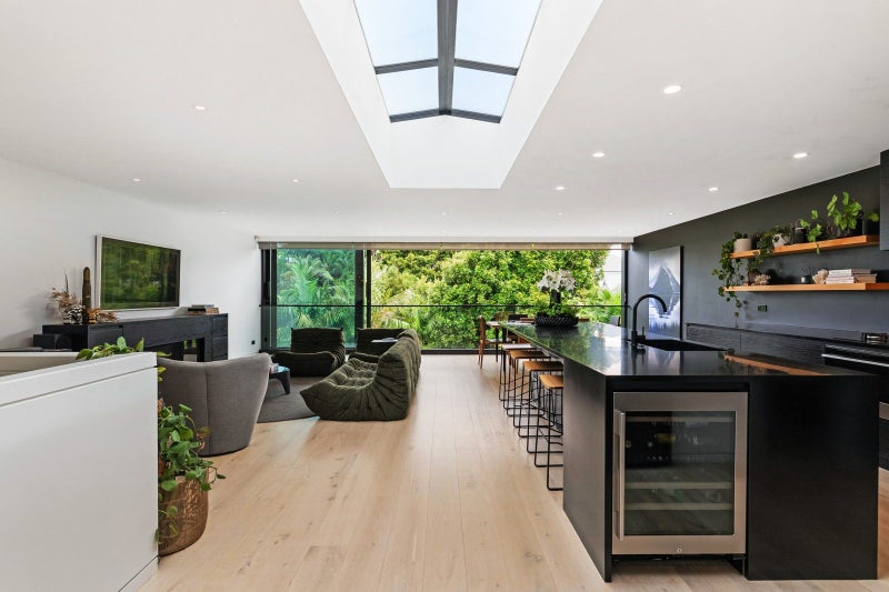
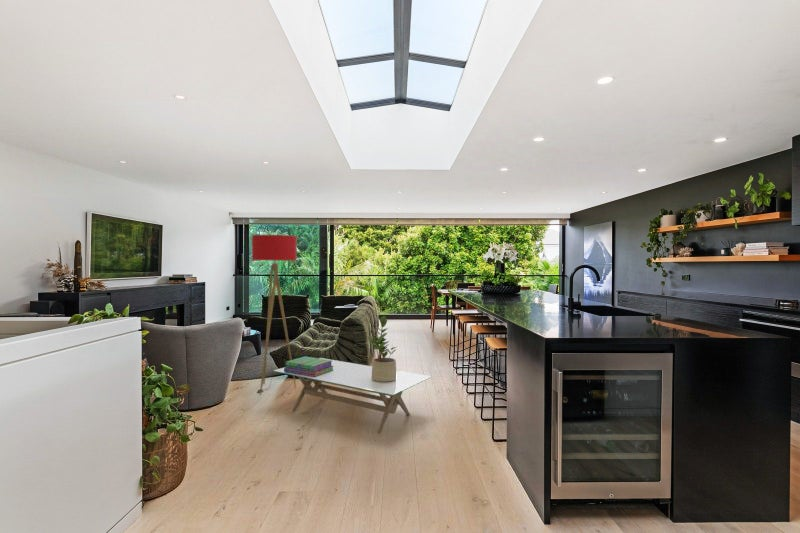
+ stack of books [284,356,333,377]
+ coffee table [273,357,432,434]
+ potted plant [368,315,397,382]
+ floor lamp [251,234,298,395]
